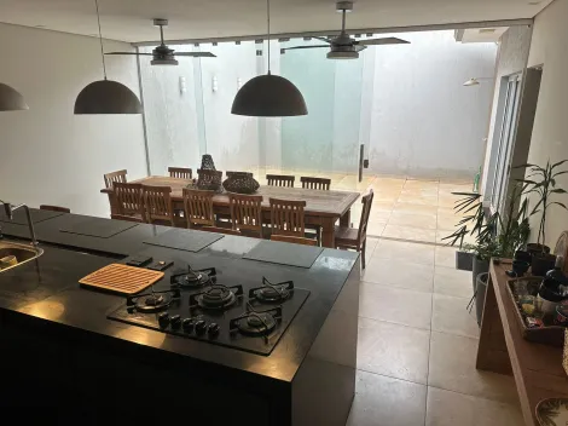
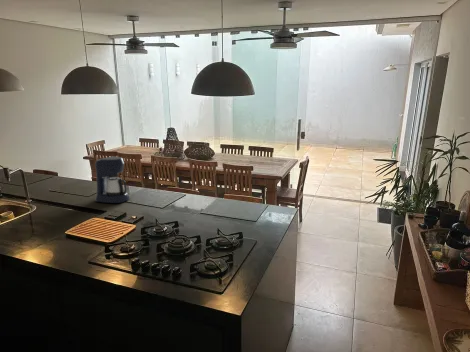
+ coffee maker [94,155,131,204]
